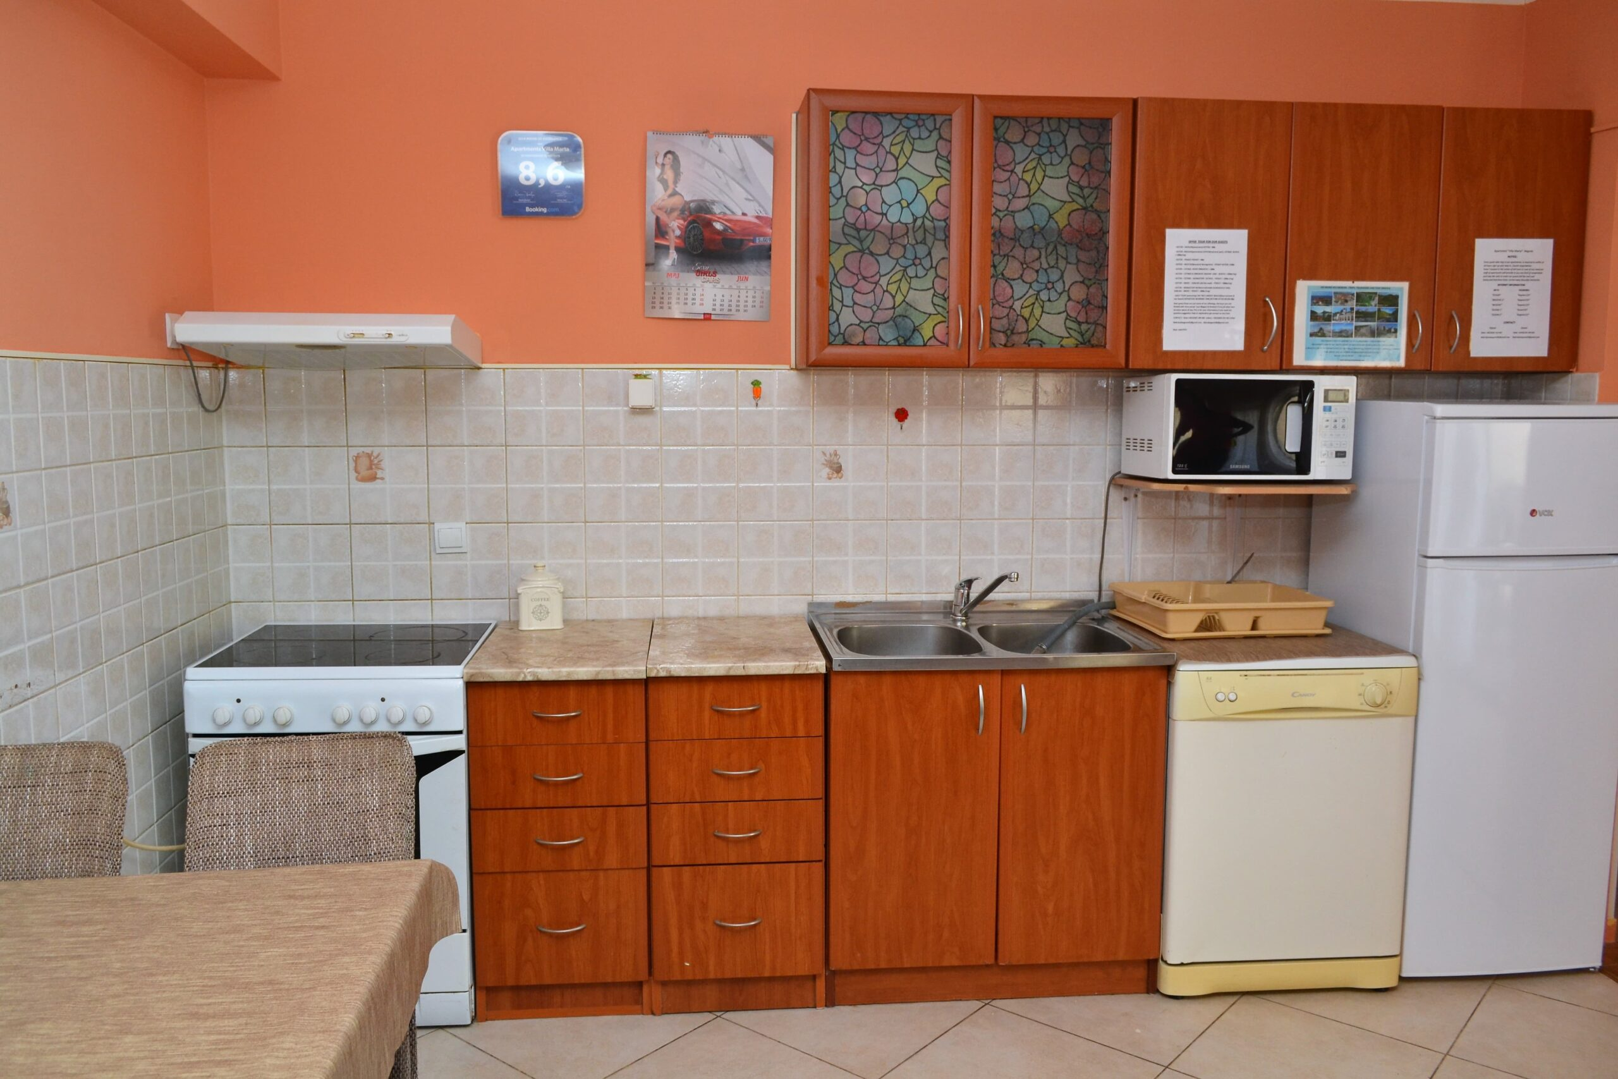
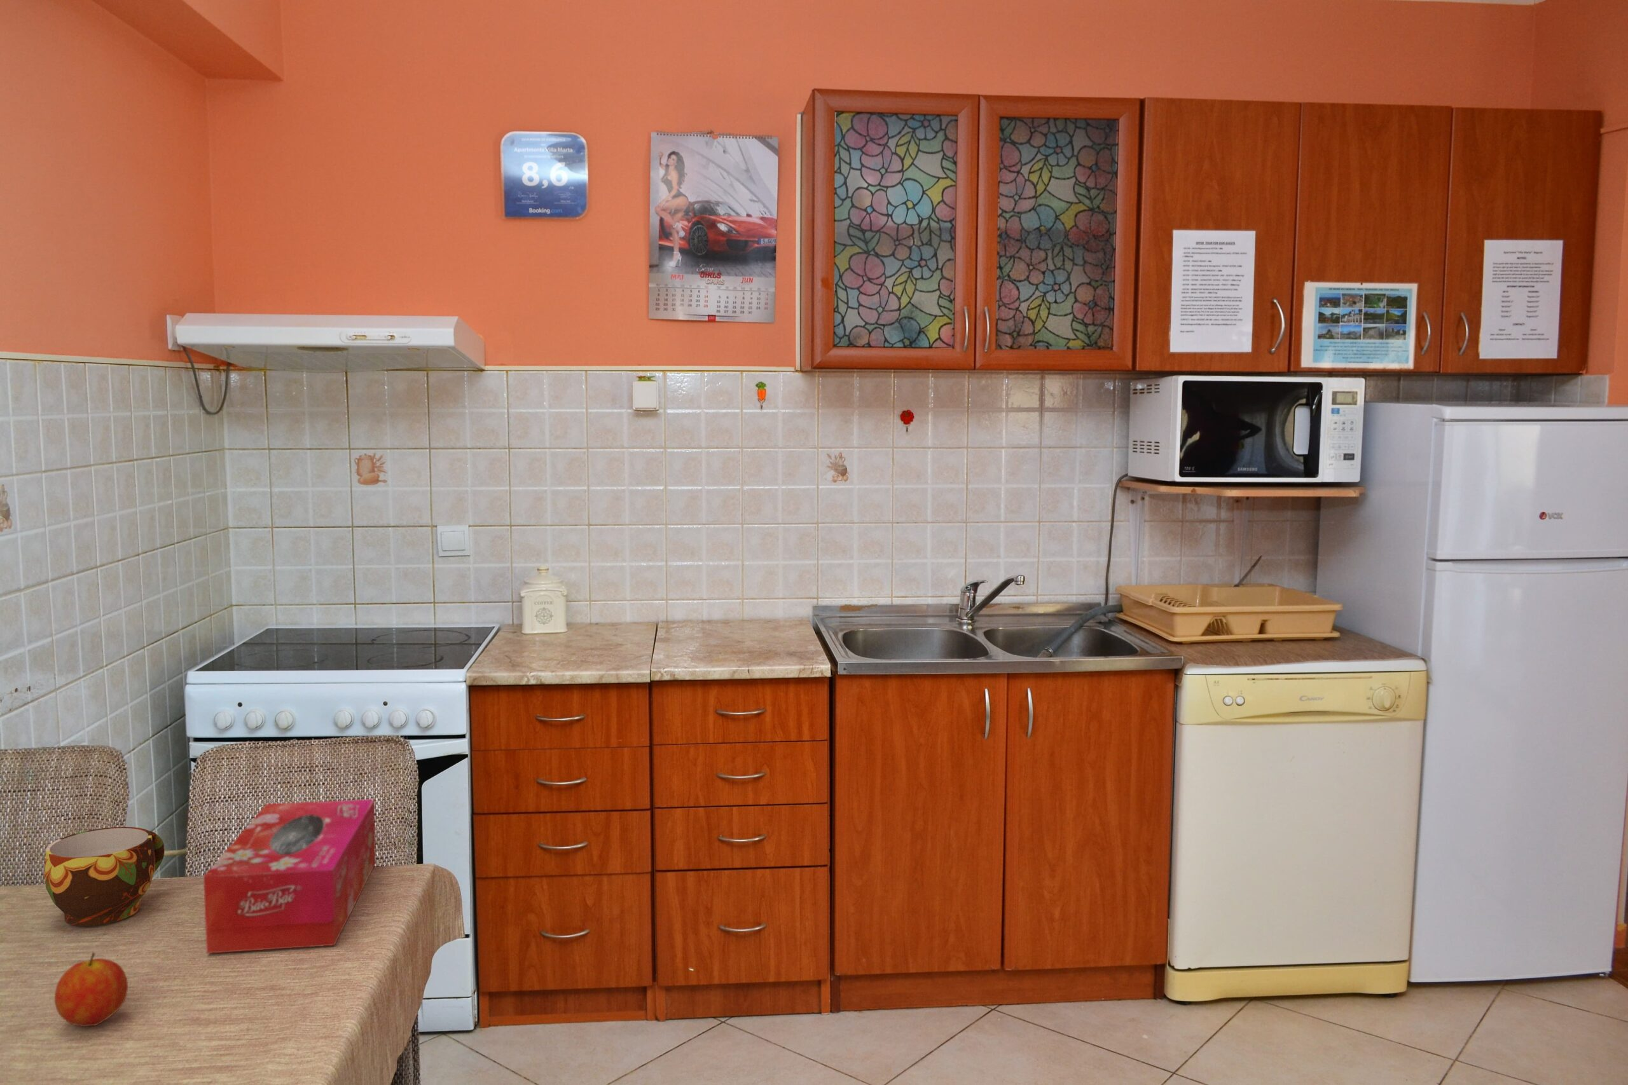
+ fruit [55,952,128,1027]
+ tissue box [202,798,377,954]
+ cup [44,826,166,926]
